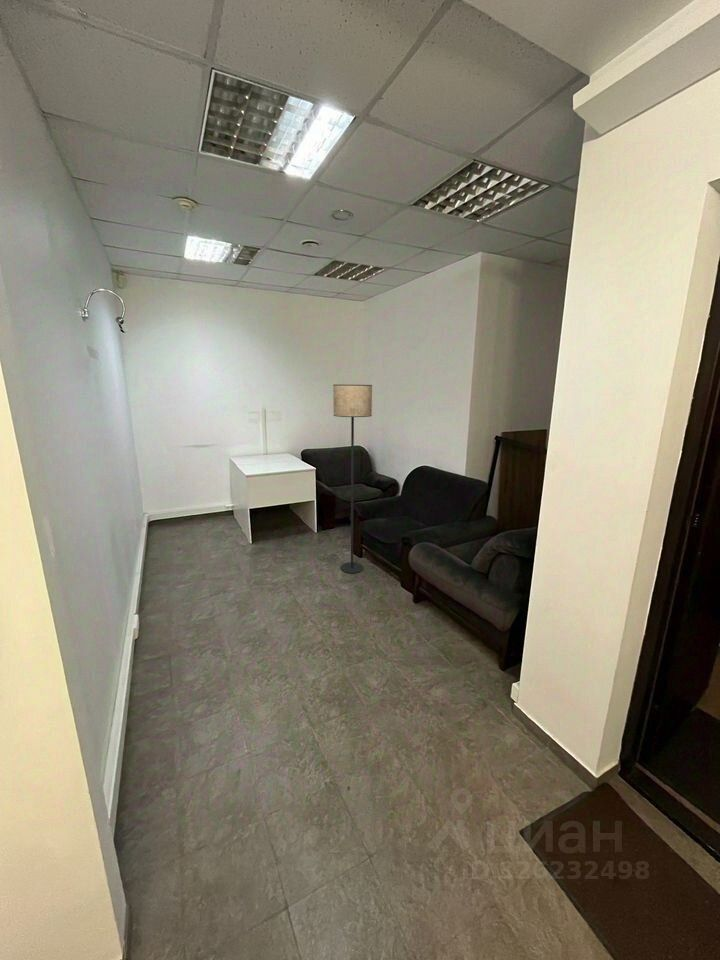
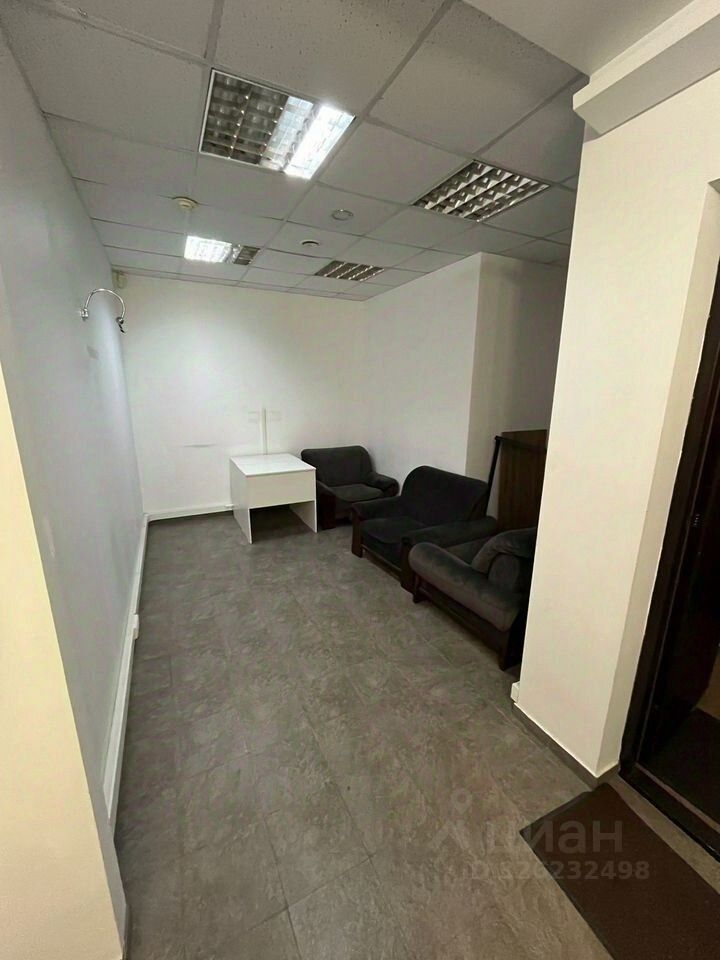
- floor lamp [332,384,373,574]
